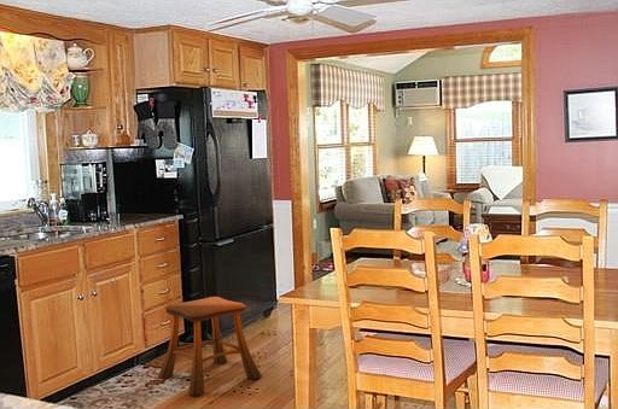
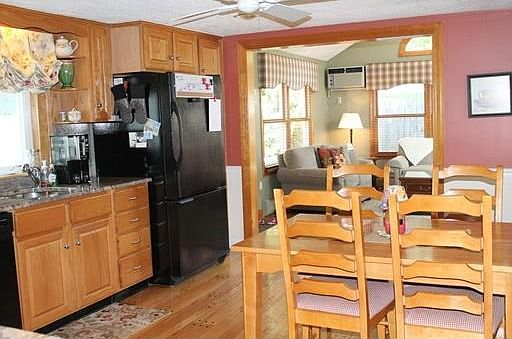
- stool [157,296,263,397]
